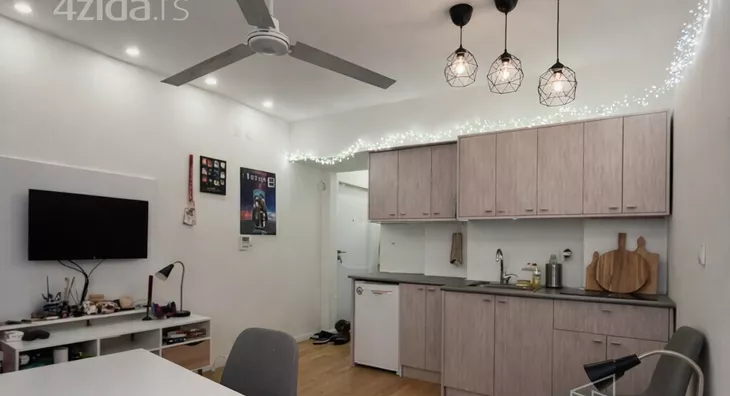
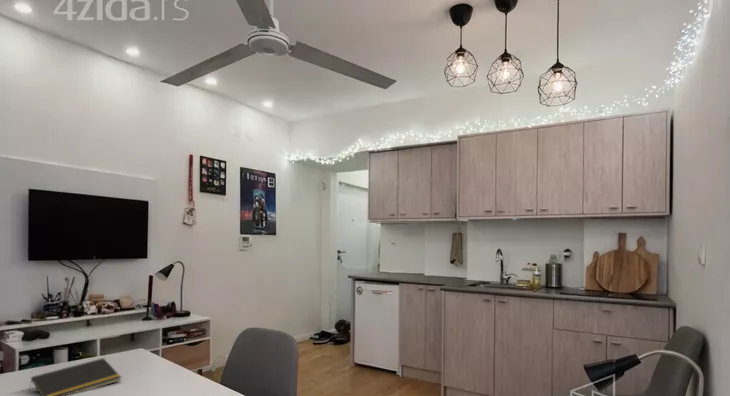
+ notepad [28,357,122,396]
